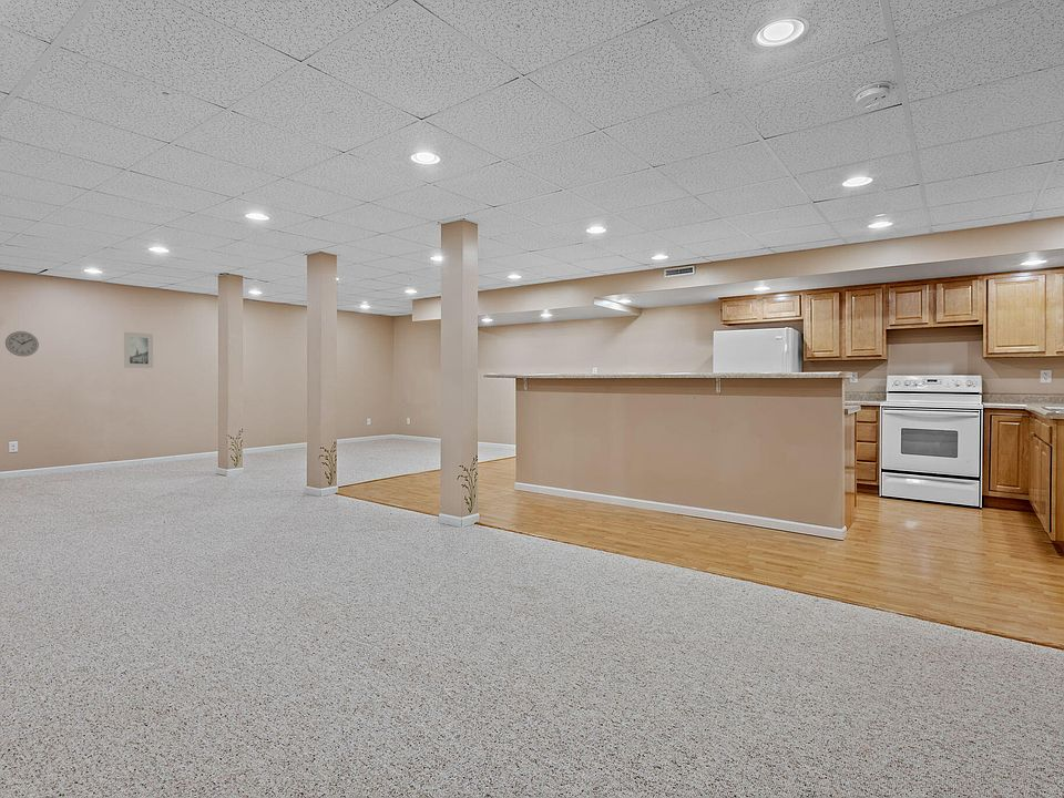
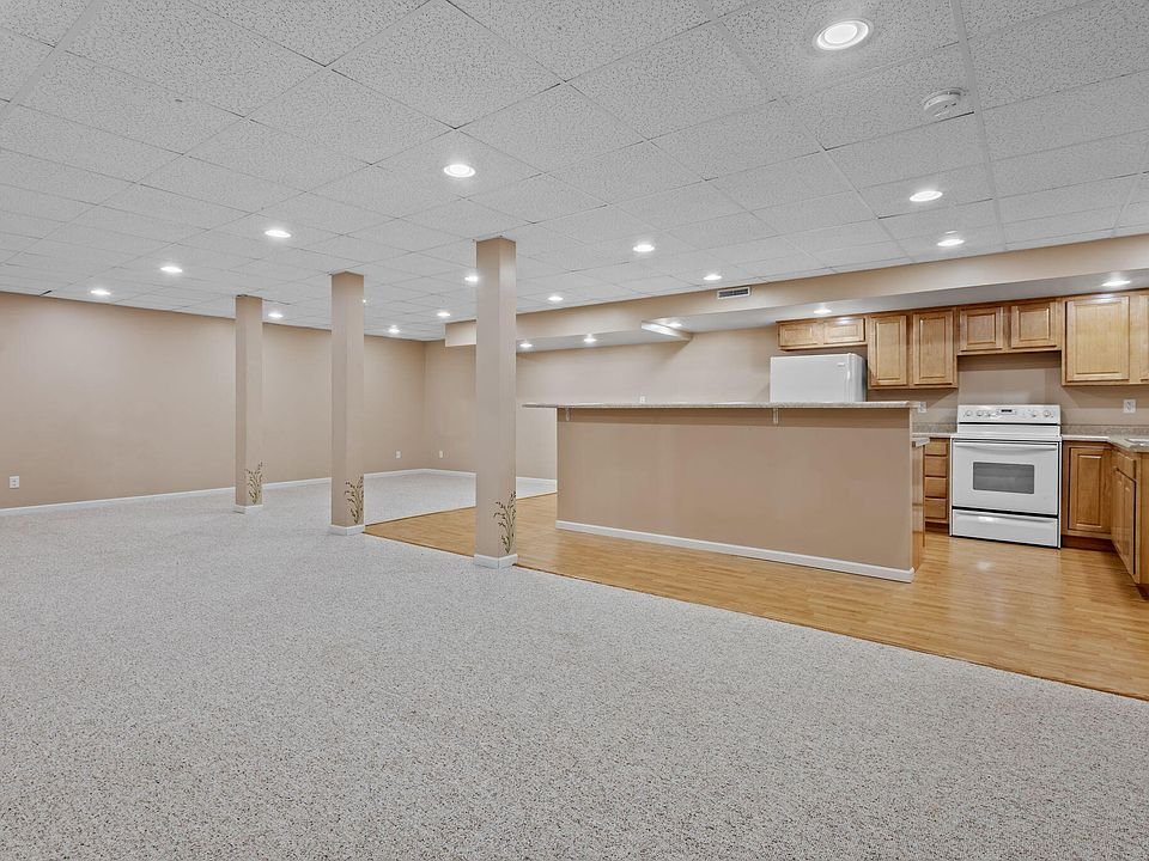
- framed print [123,331,154,369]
- wall clock [4,330,40,357]
